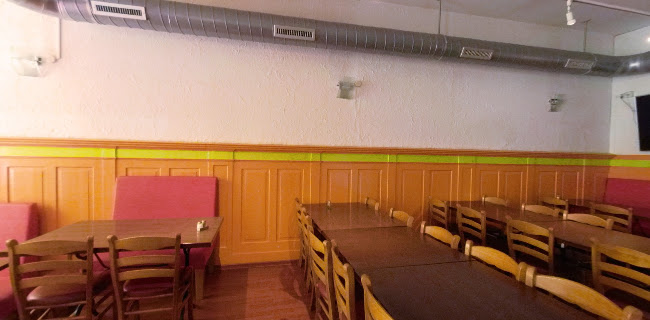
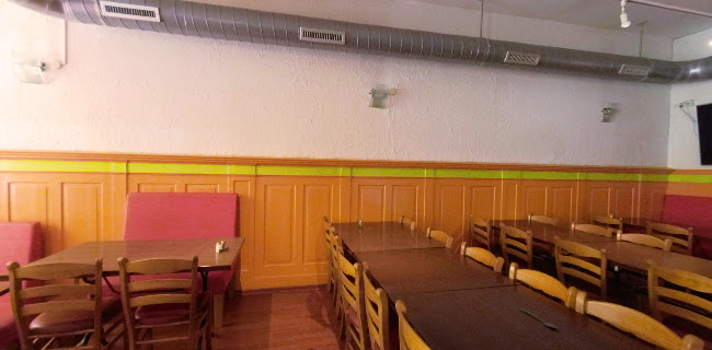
+ spoon [518,307,559,329]
